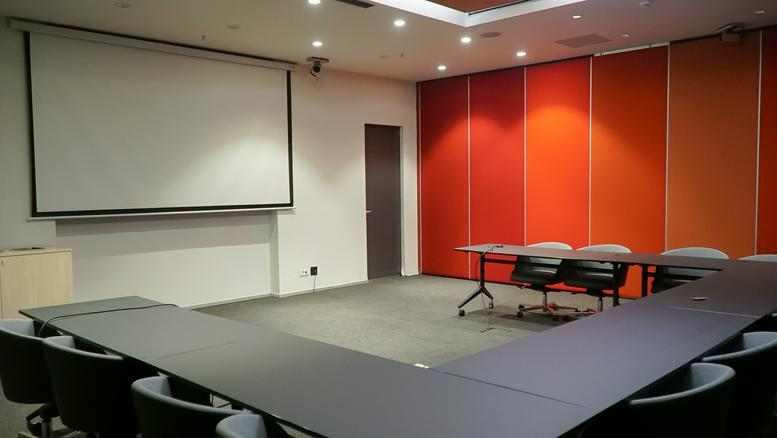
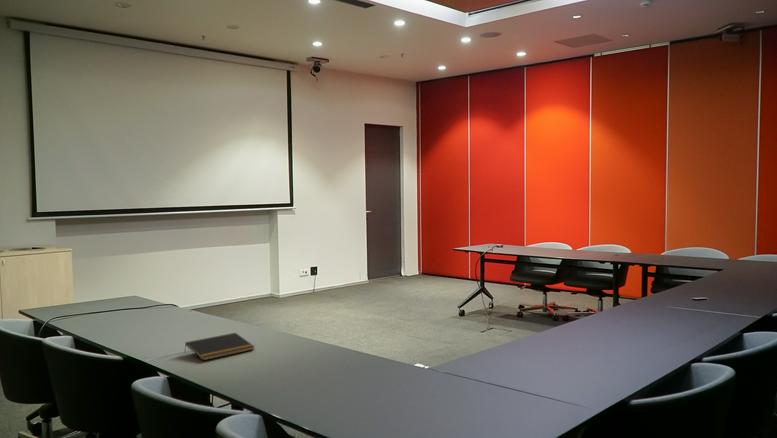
+ notepad [183,332,256,361]
